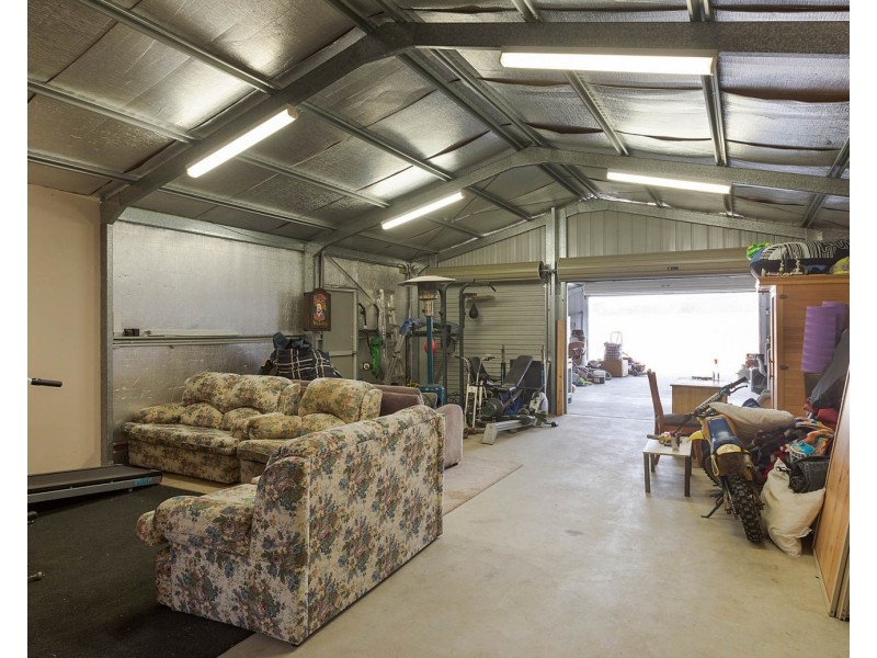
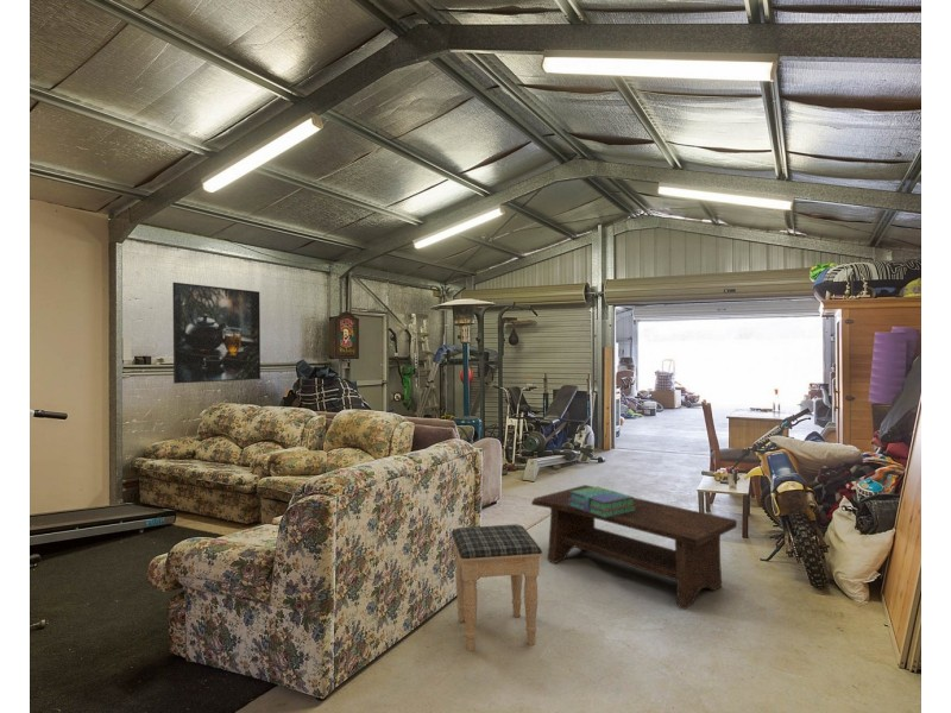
+ stack of books [568,486,636,518]
+ coffee table [530,484,738,611]
+ footstool [451,523,543,652]
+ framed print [171,282,262,385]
